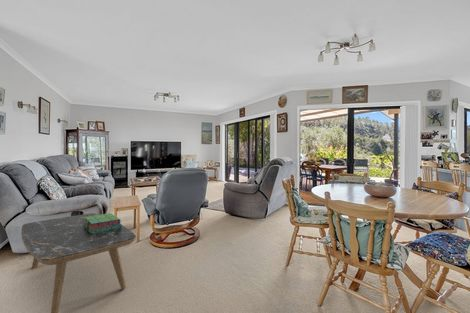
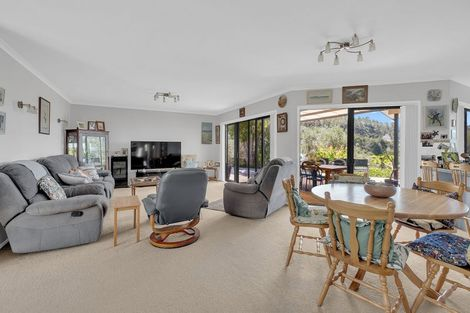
- coffee table [20,212,137,313]
- stack of books [83,212,122,234]
